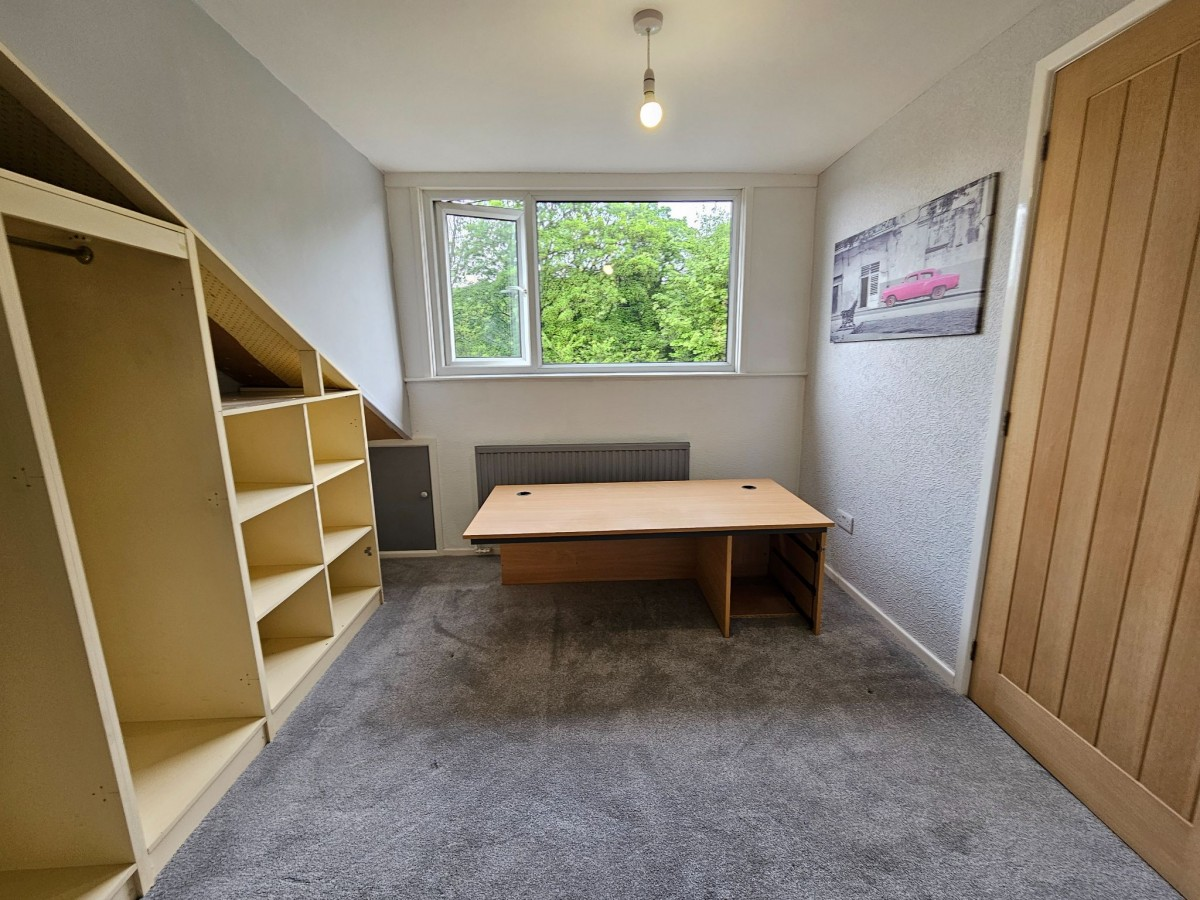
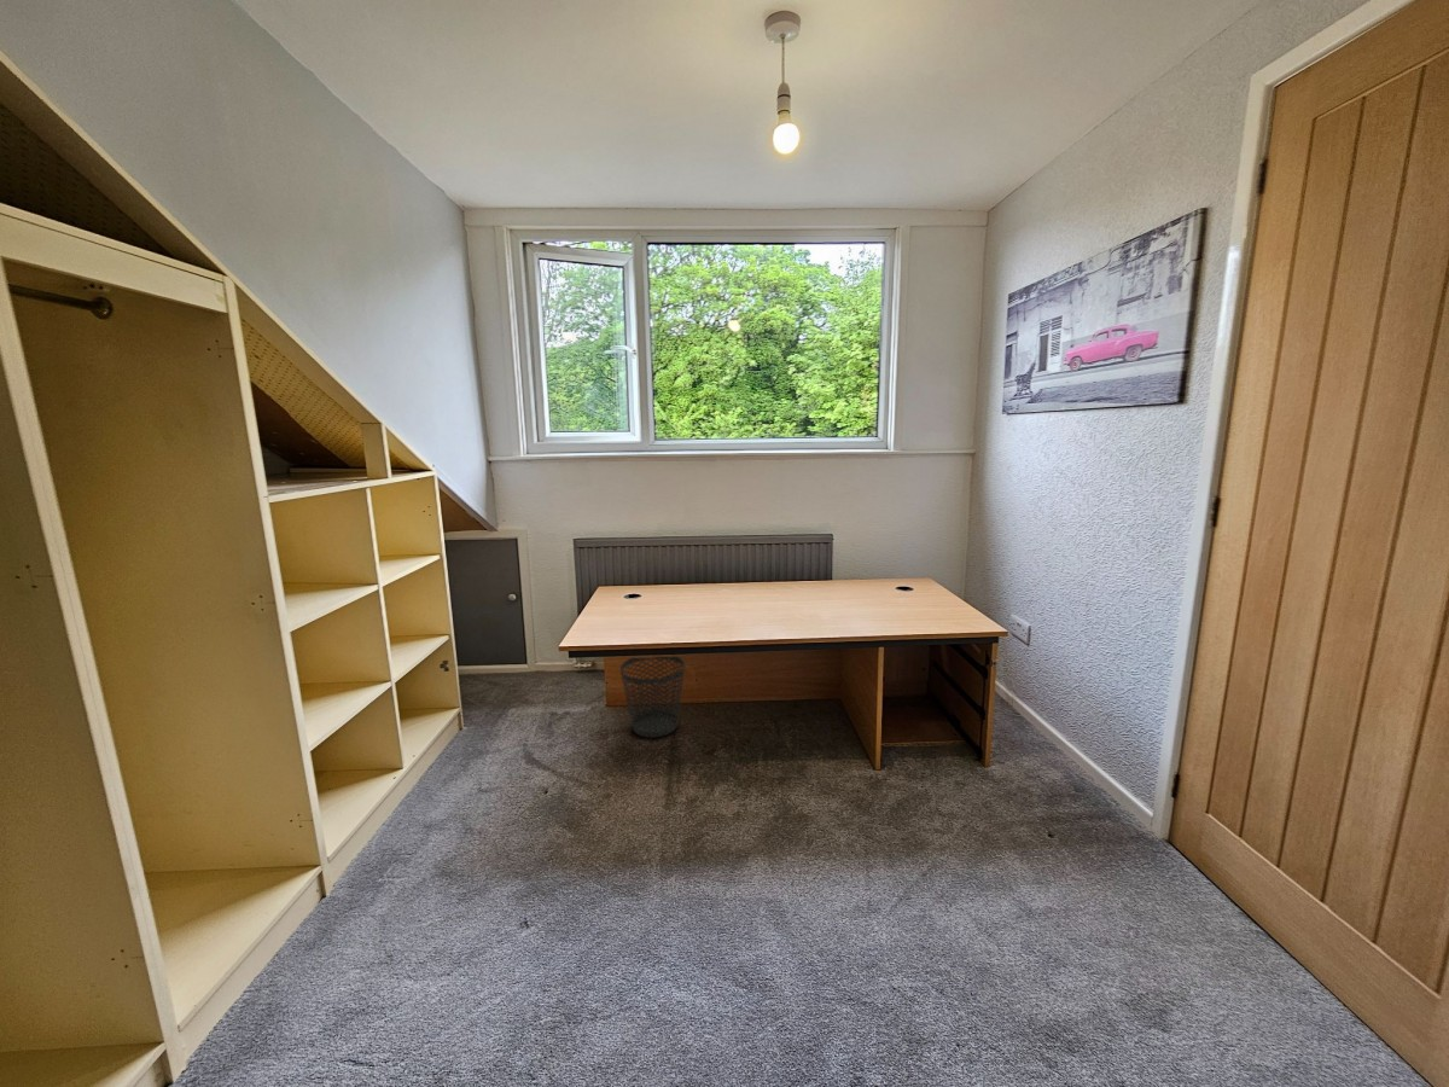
+ wastebasket [619,655,686,739]
